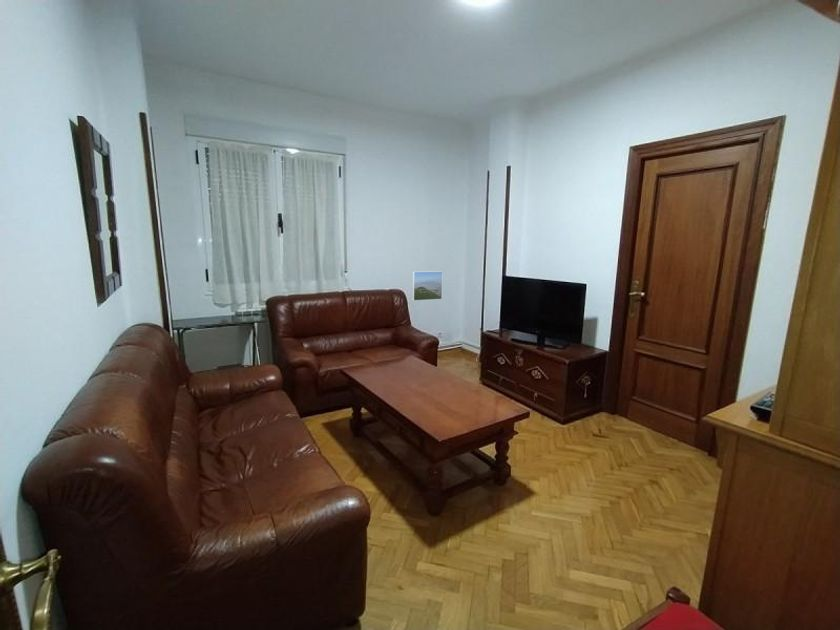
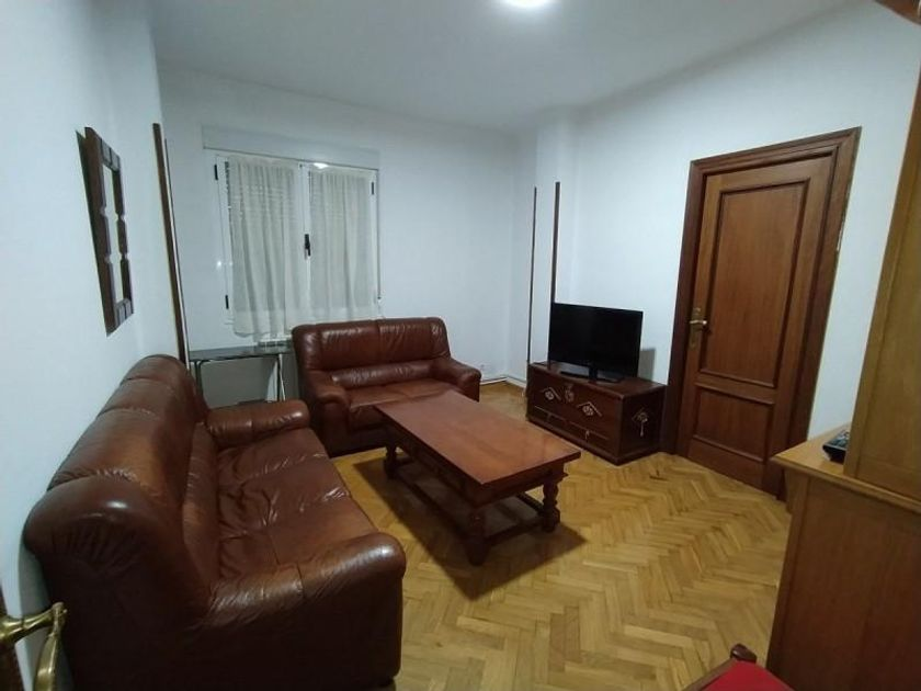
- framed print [411,270,444,302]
